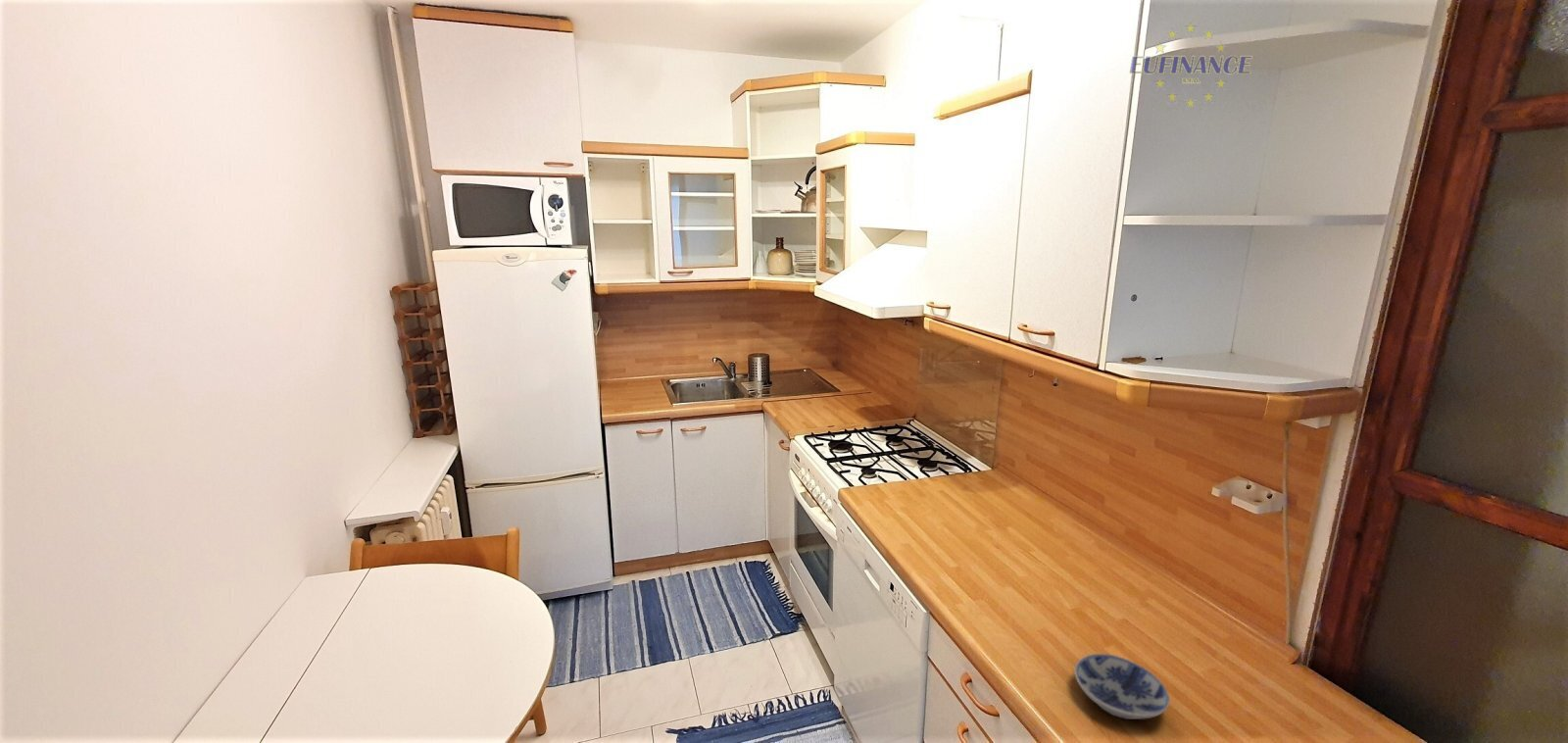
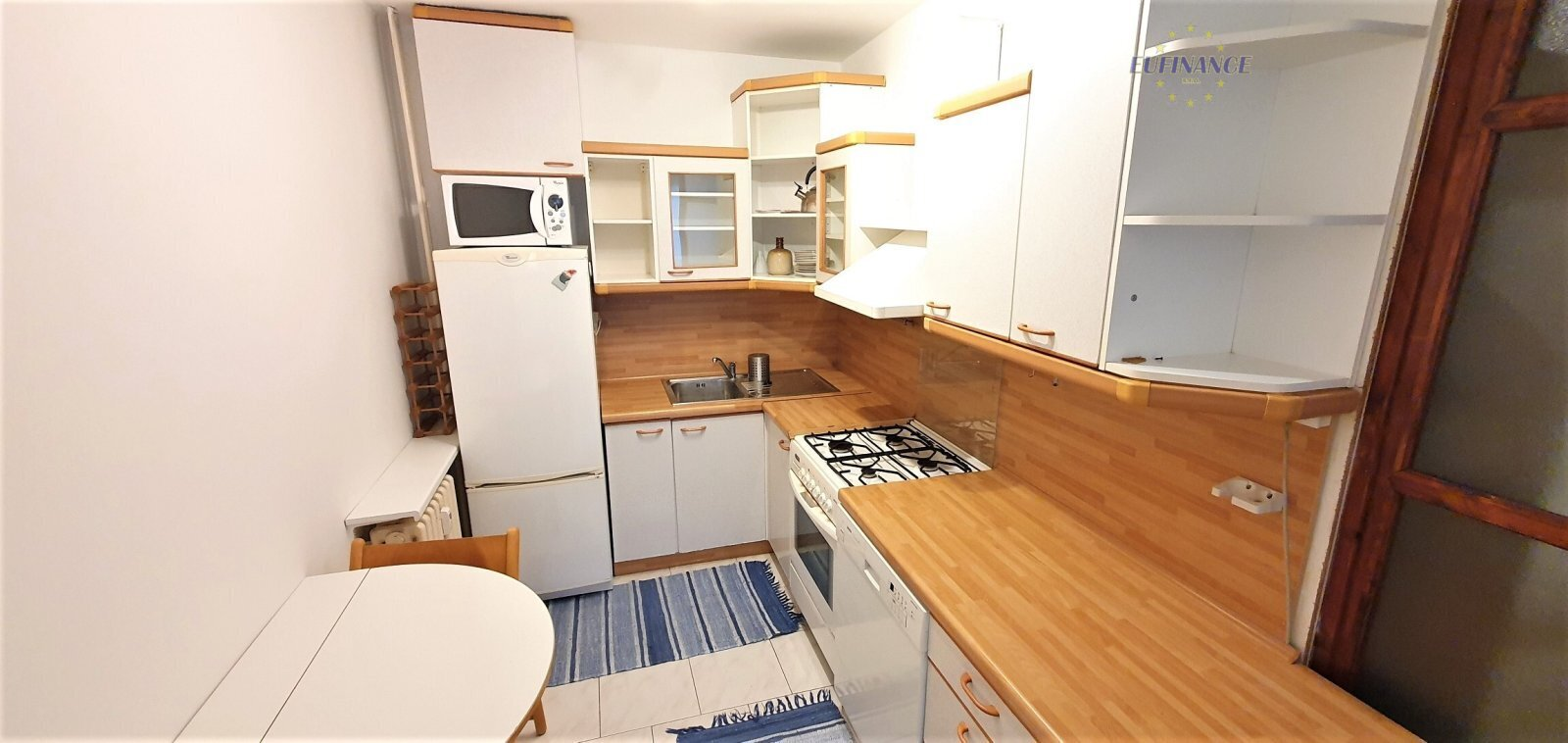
- bowl [1073,653,1171,720]
